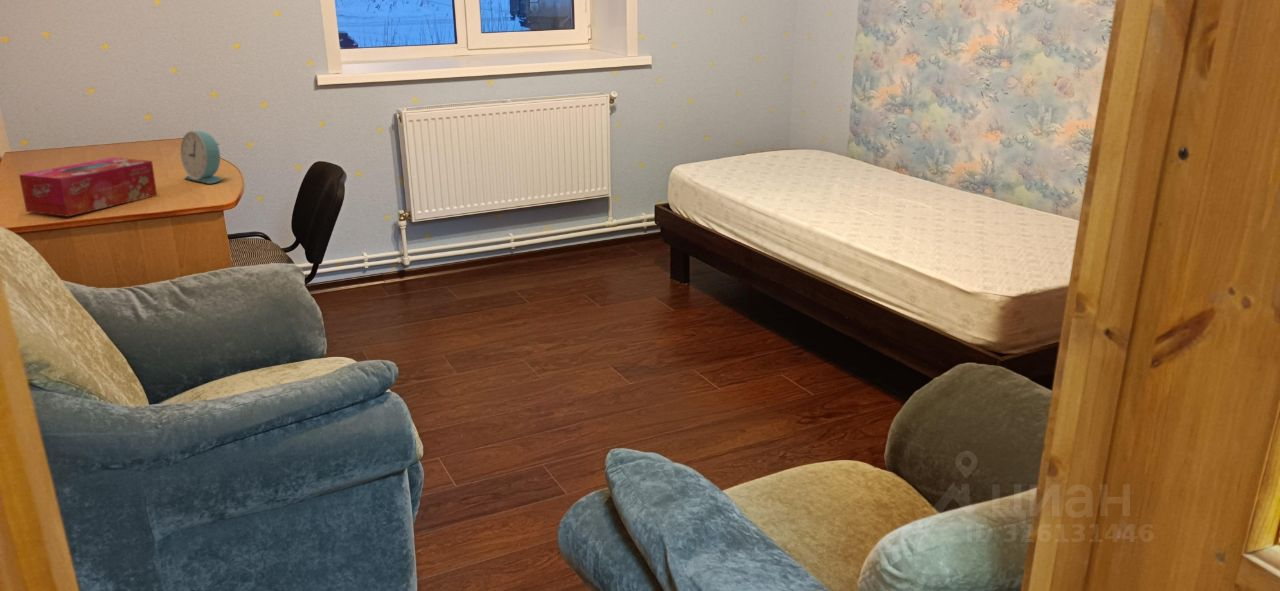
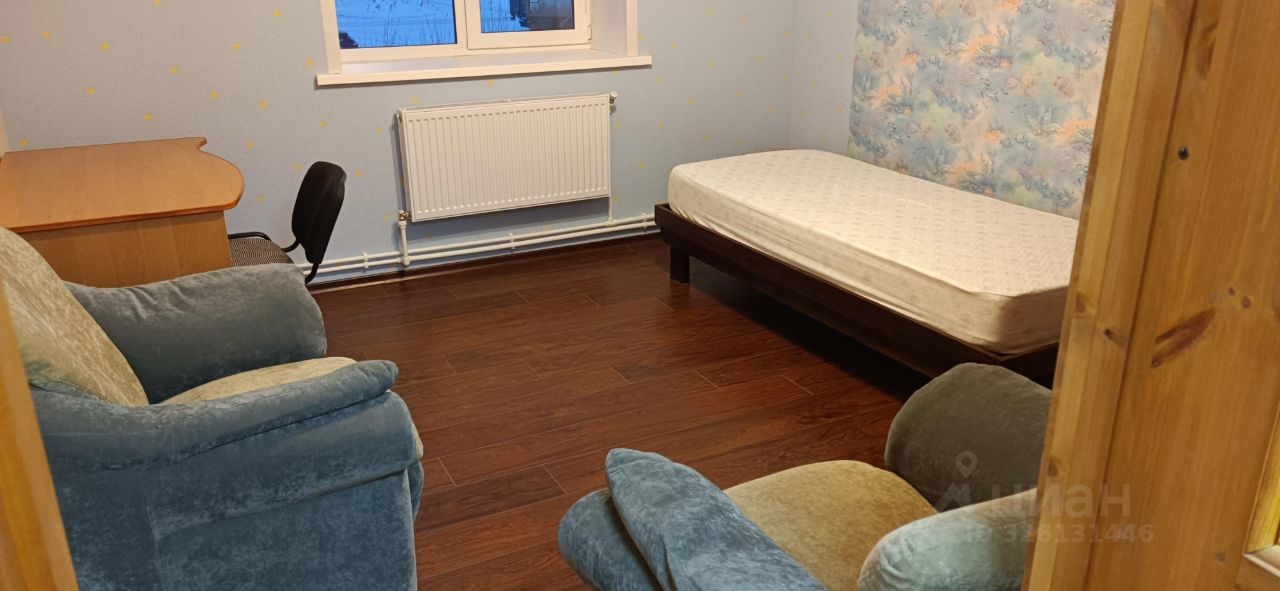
- alarm clock [180,130,223,185]
- tissue box [18,157,158,218]
